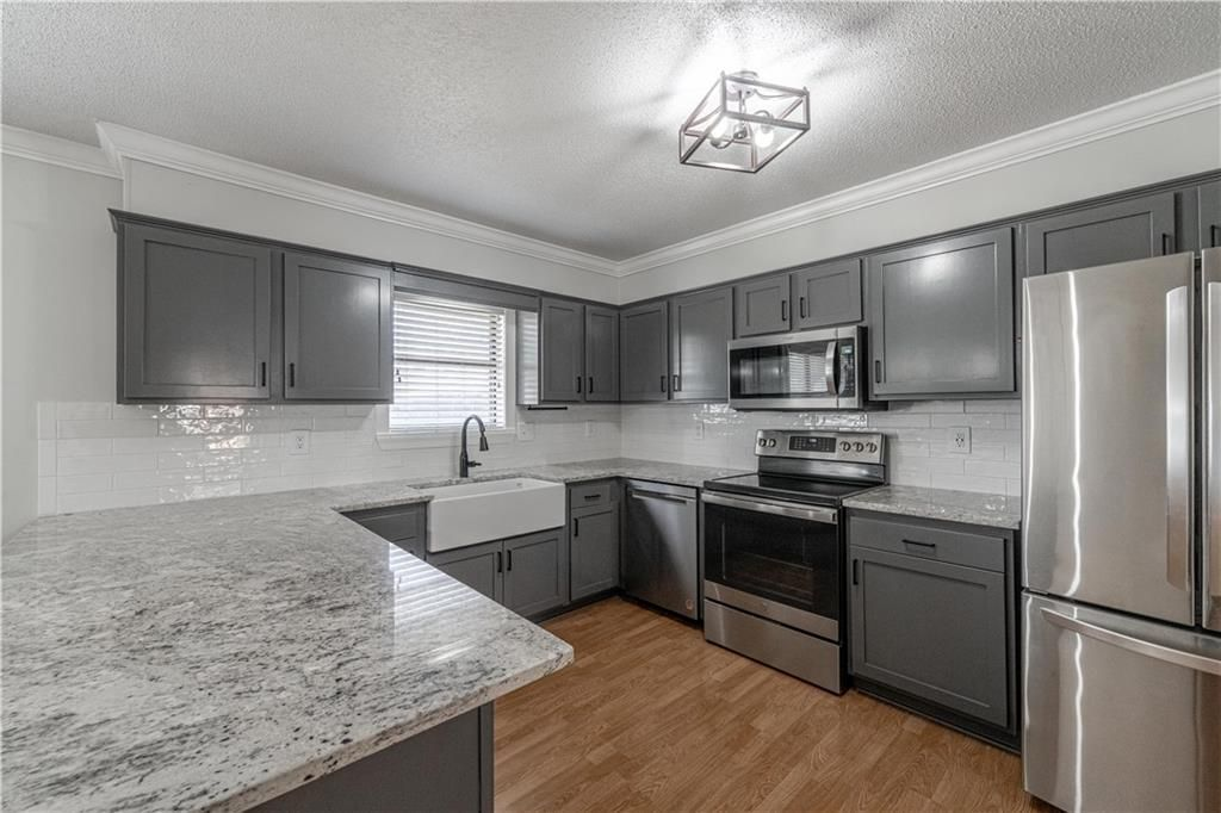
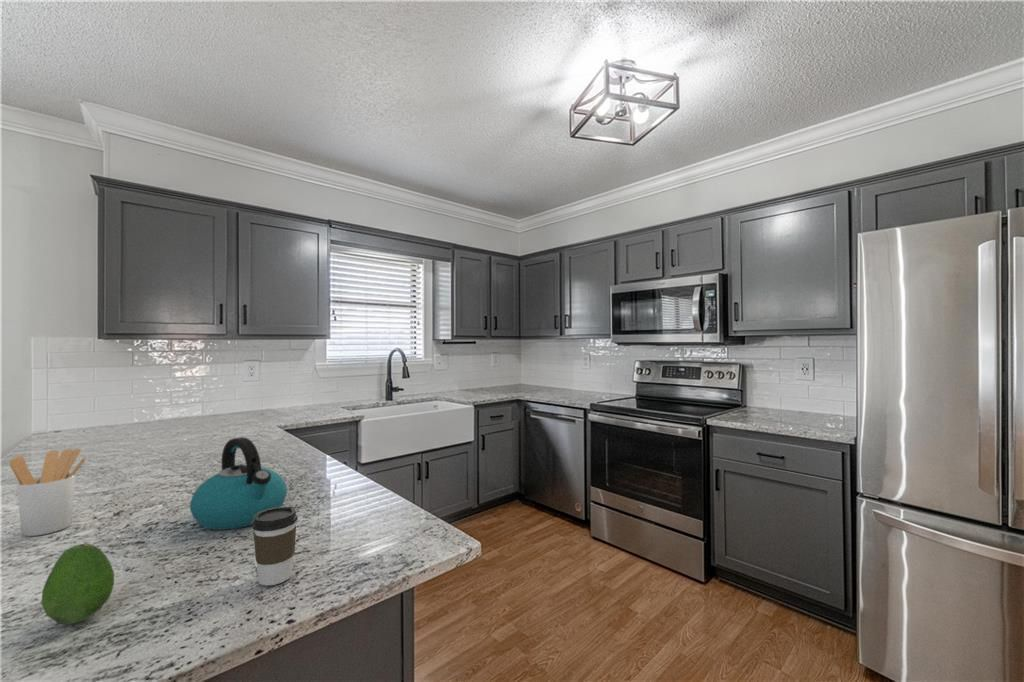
+ coffee cup [251,506,299,587]
+ kettle [189,436,288,531]
+ utensil holder [8,448,88,537]
+ fruit [40,543,115,625]
